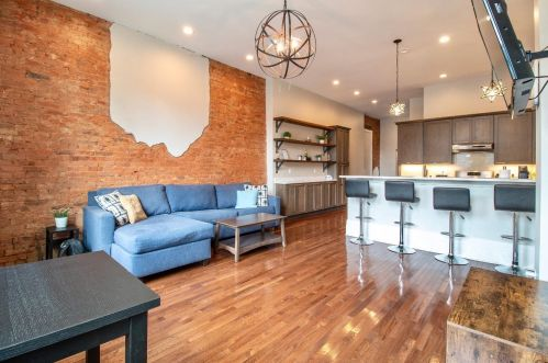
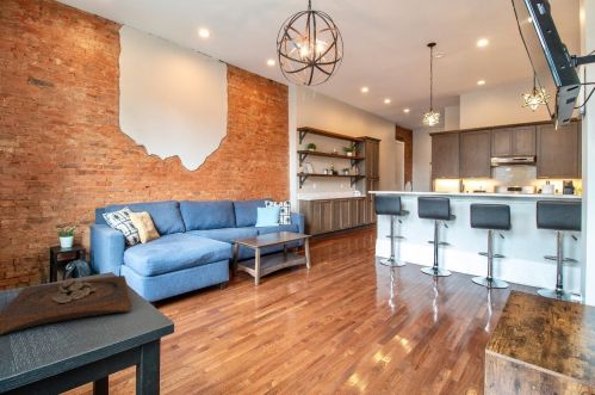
+ wooden tray [0,274,132,337]
